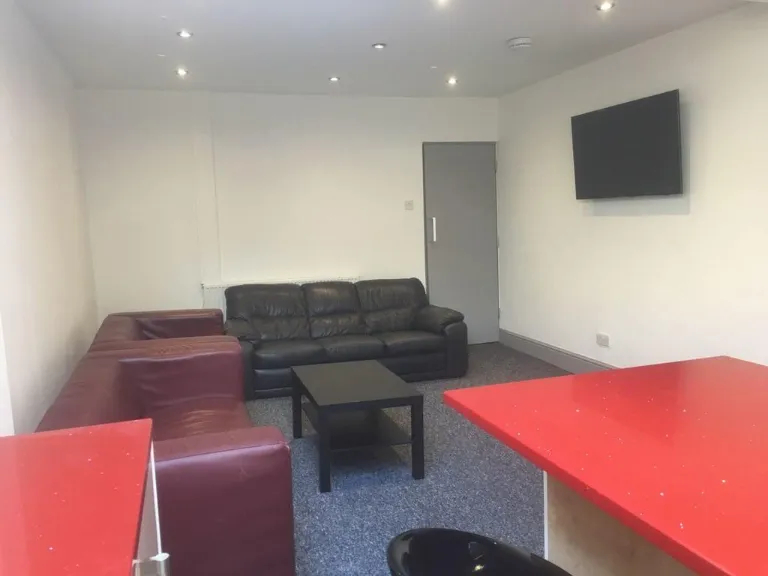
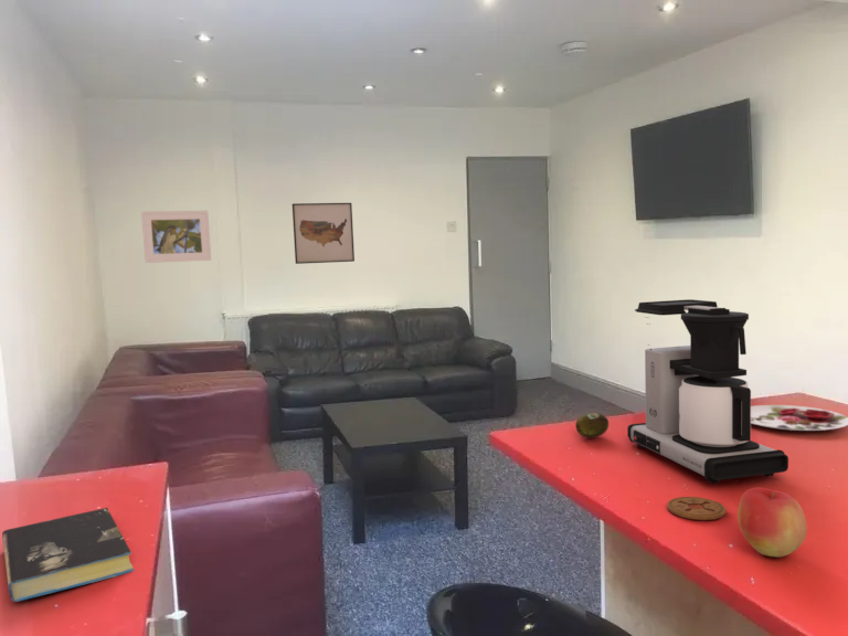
+ wall art [292,202,356,265]
+ apple [736,486,808,558]
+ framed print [140,210,212,264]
+ coaster [666,496,728,521]
+ plate [751,404,848,432]
+ fruit [574,412,610,438]
+ coffee maker [626,298,789,485]
+ book [1,507,135,603]
